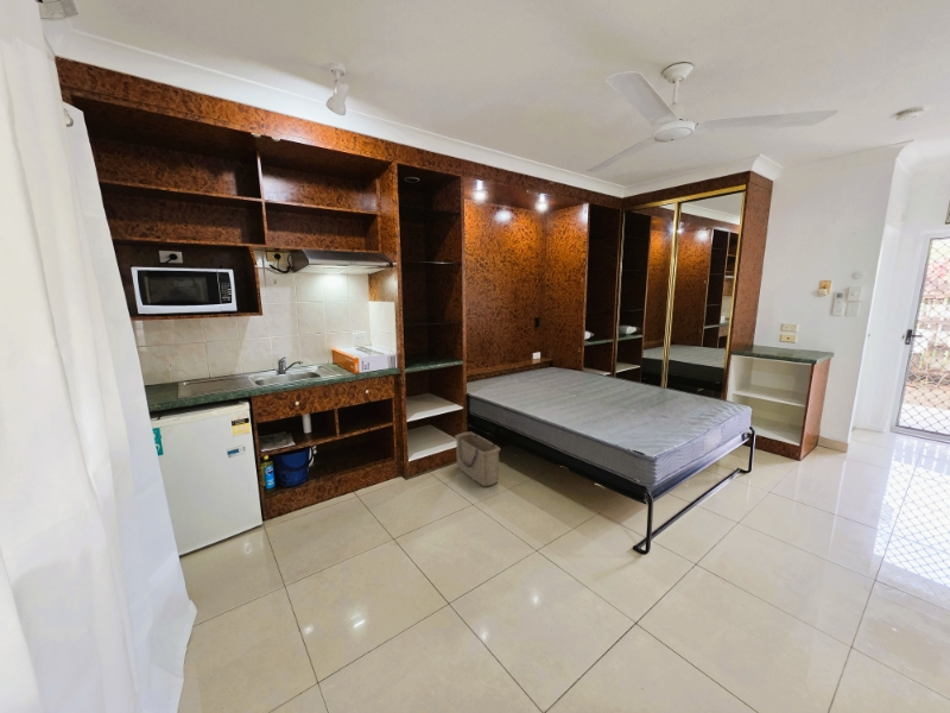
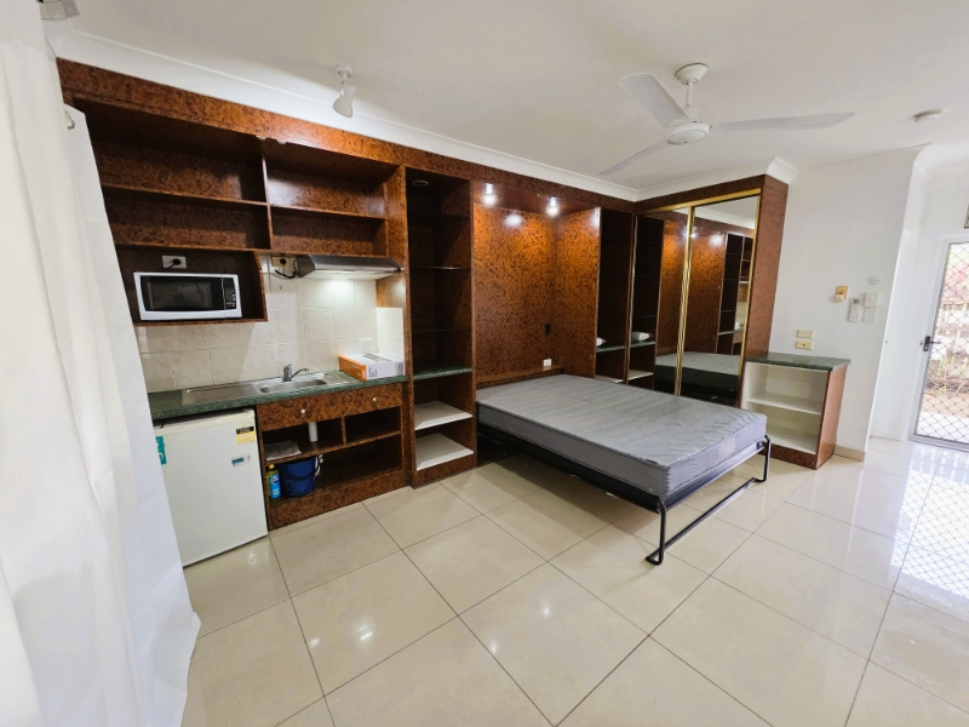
- basket [454,430,501,487]
